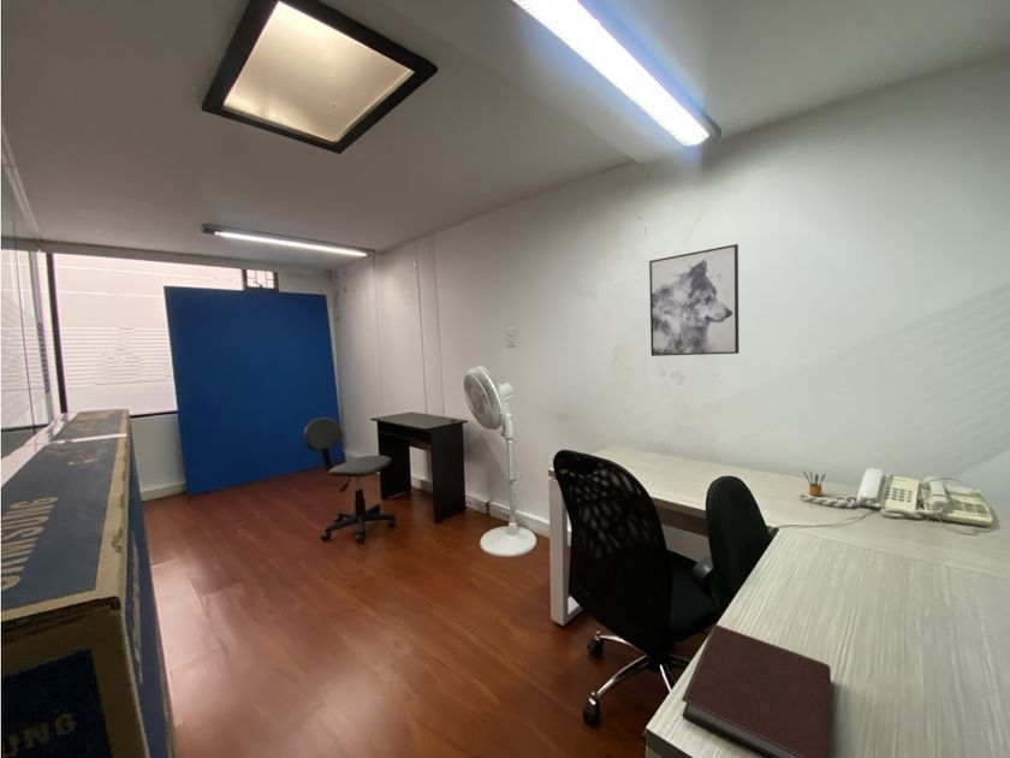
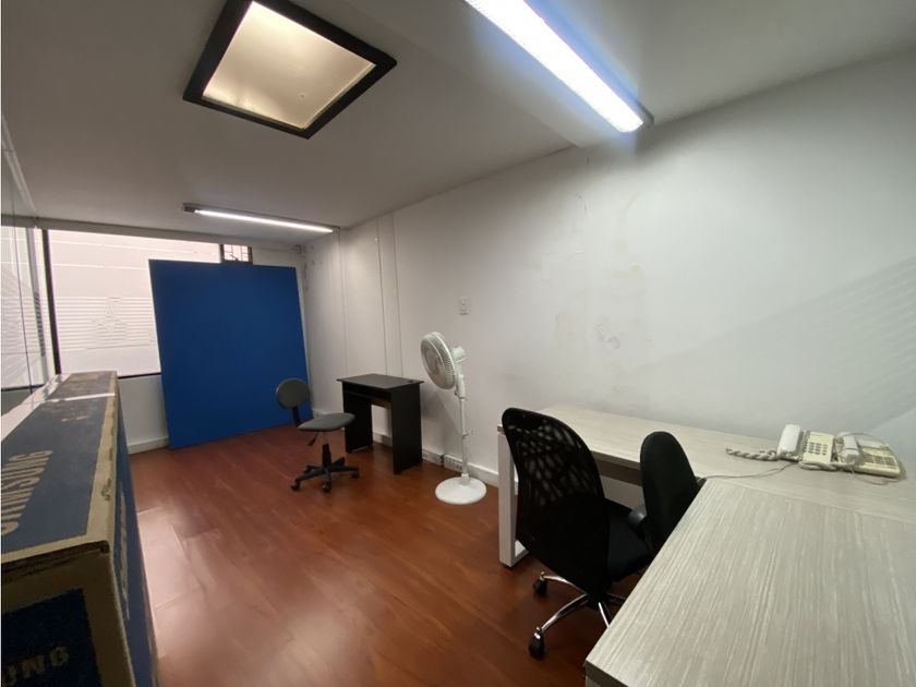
- notebook [681,623,832,758]
- wall art [648,243,739,357]
- pencil box [802,469,827,498]
